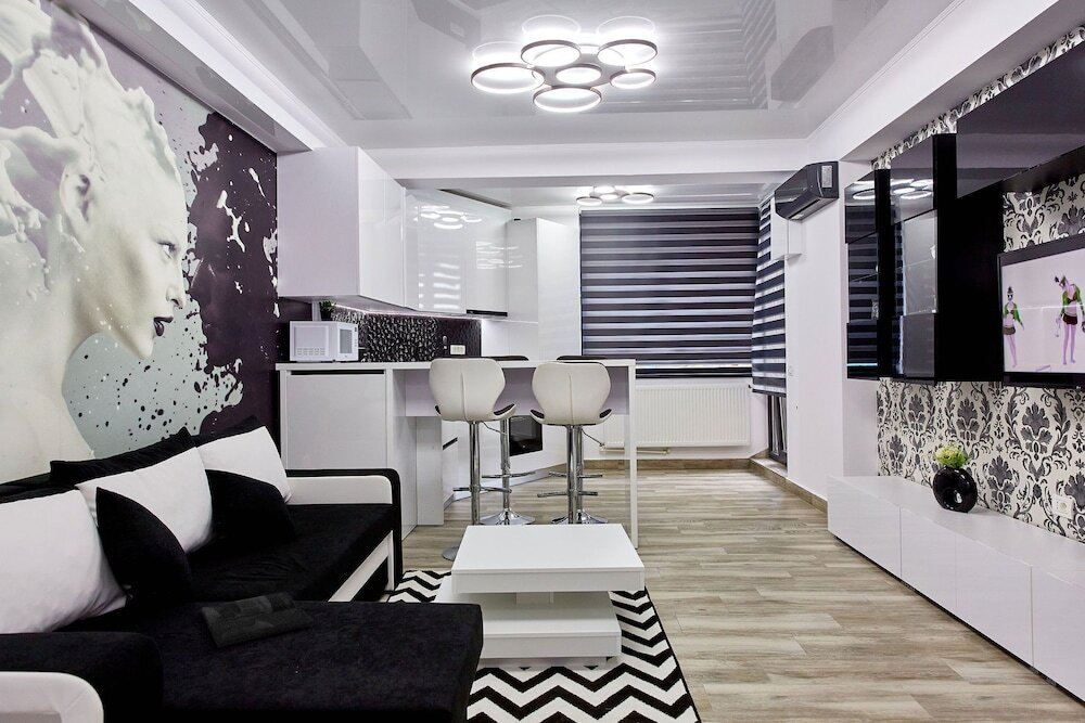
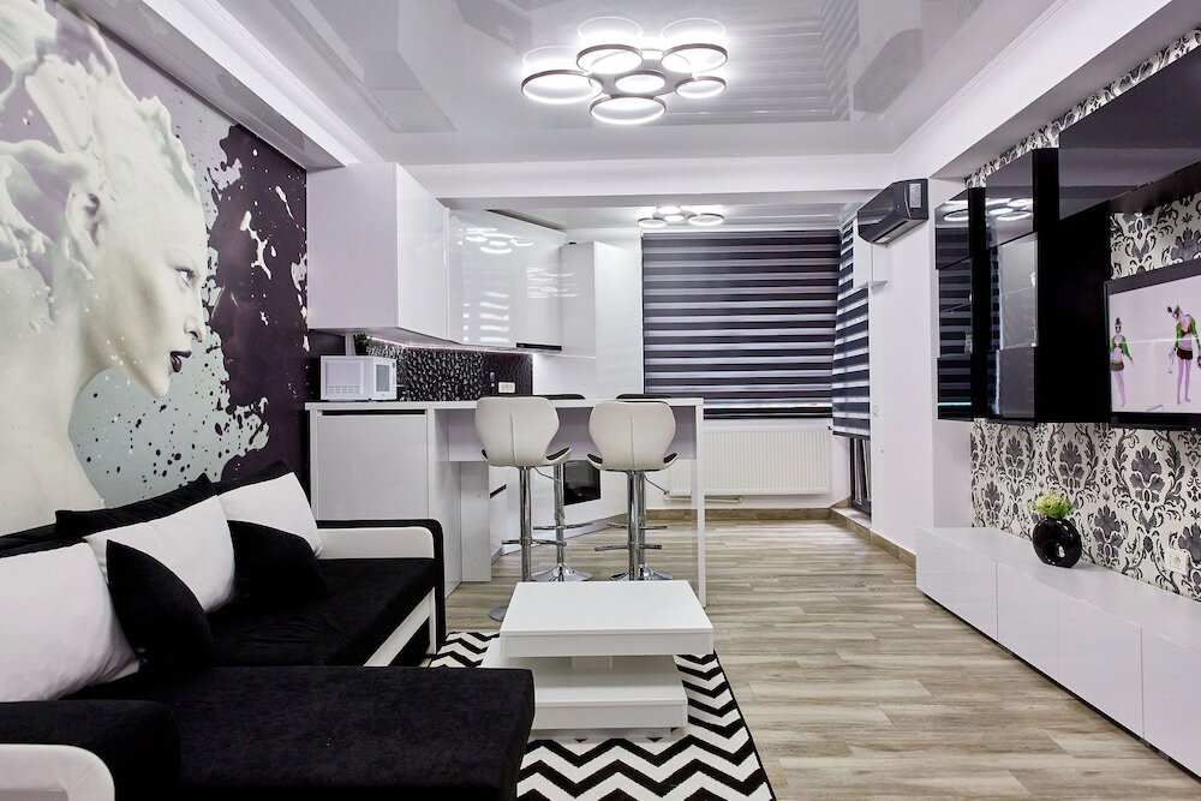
- magazine [199,591,314,648]
